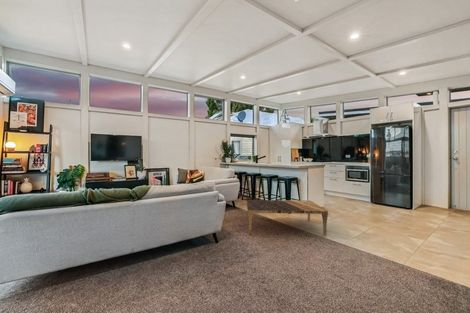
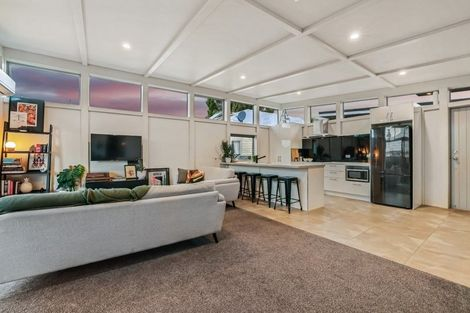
- coffee table [246,199,329,236]
